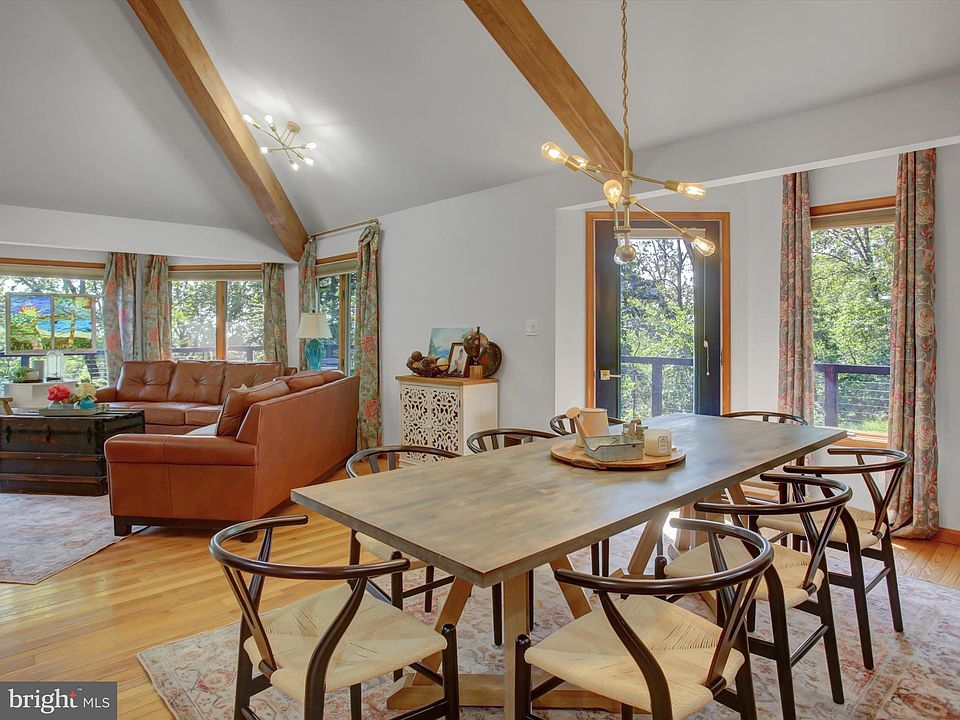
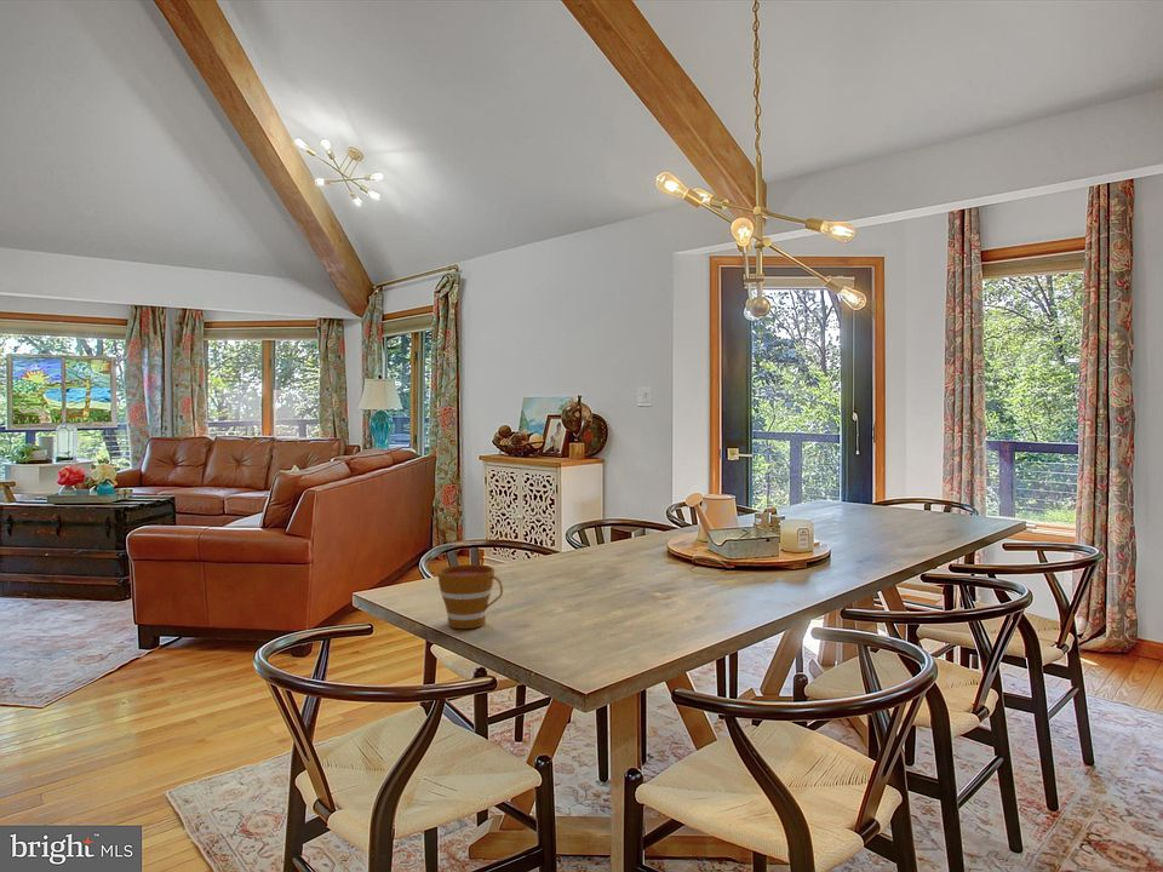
+ cup [436,563,504,630]
